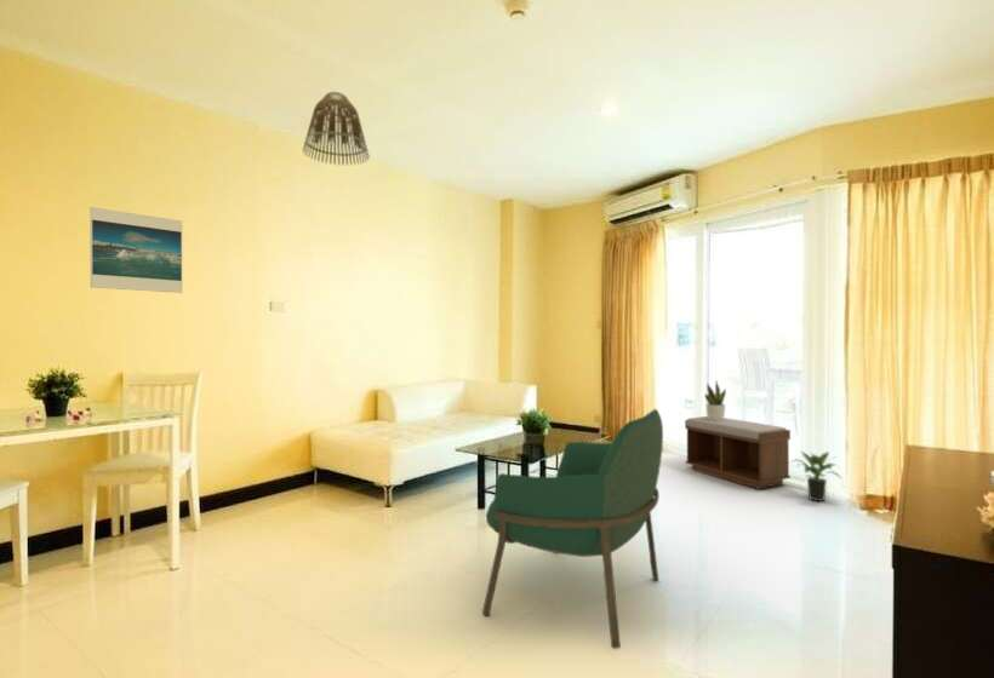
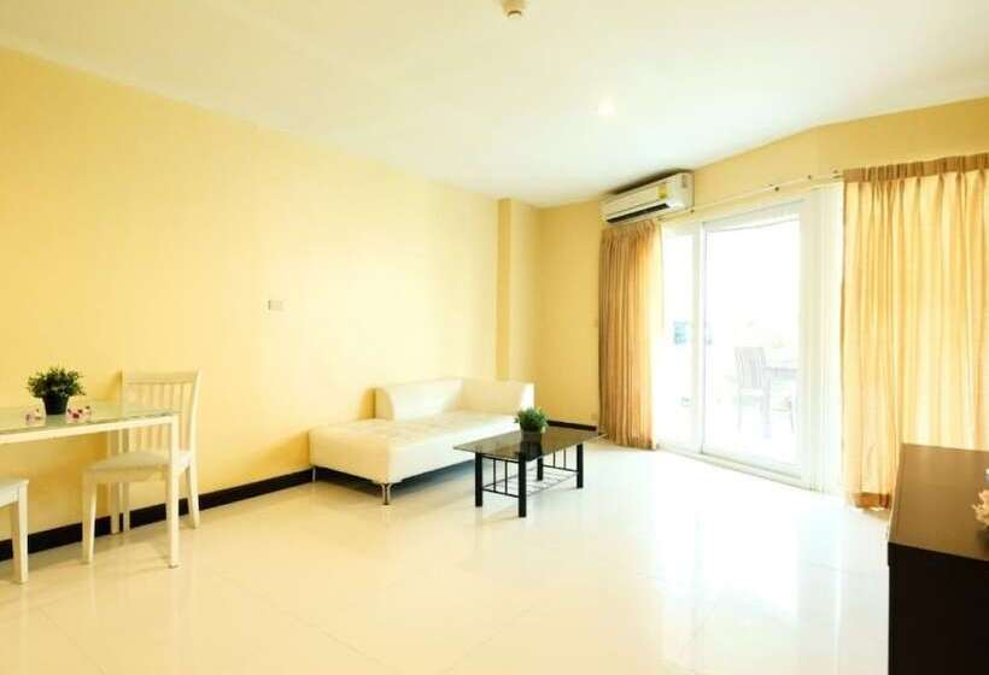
- armchair [481,408,664,650]
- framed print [88,206,183,294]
- bench [684,415,792,490]
- potted plant [789,450,842,502]
- lamp shade [302,91,371,167]
- potted plant [704,381,727,420]
